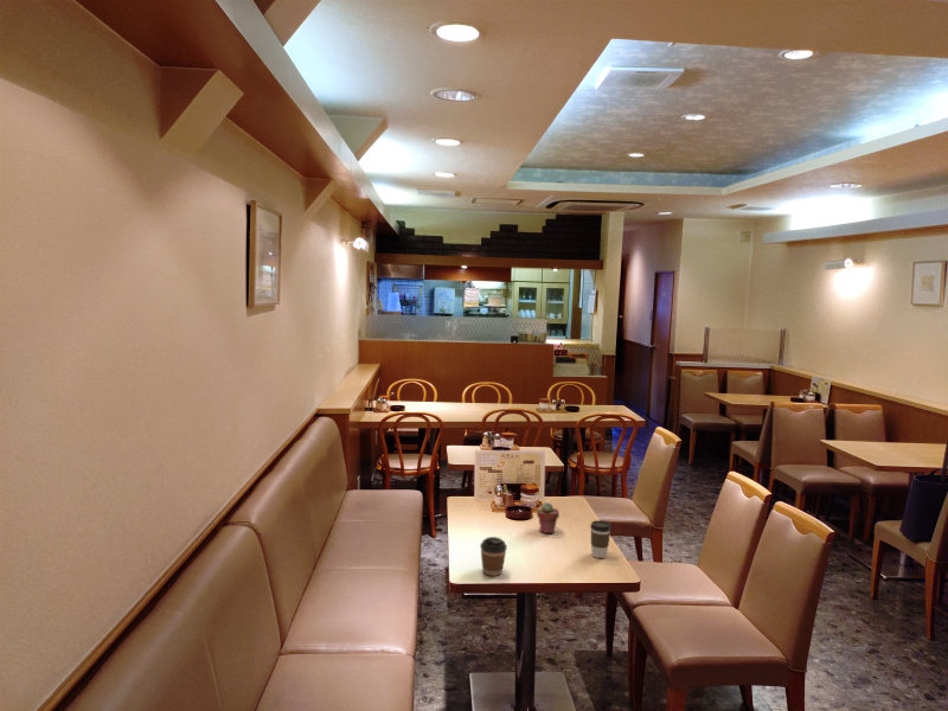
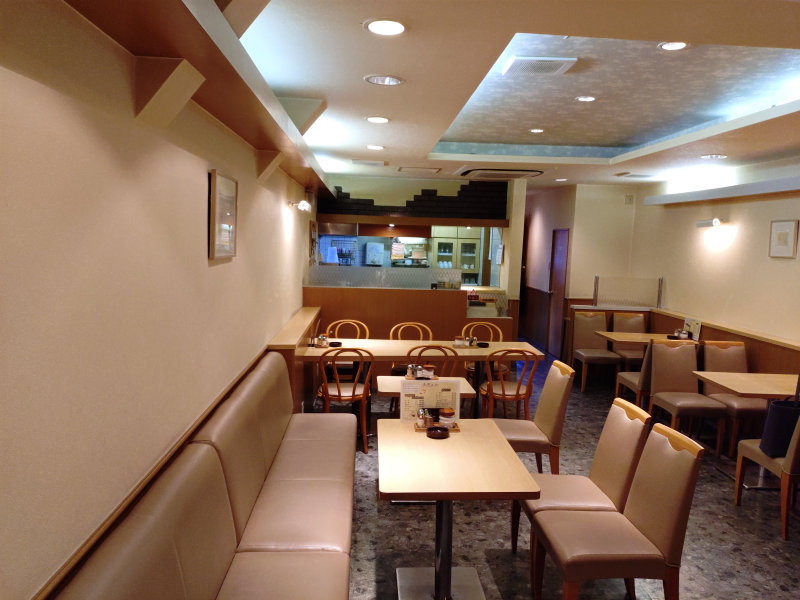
- potted succulent [536,501,561,534]
- coffee cup [589,519,613,559]
- coffee cup [479,536,508,577]
